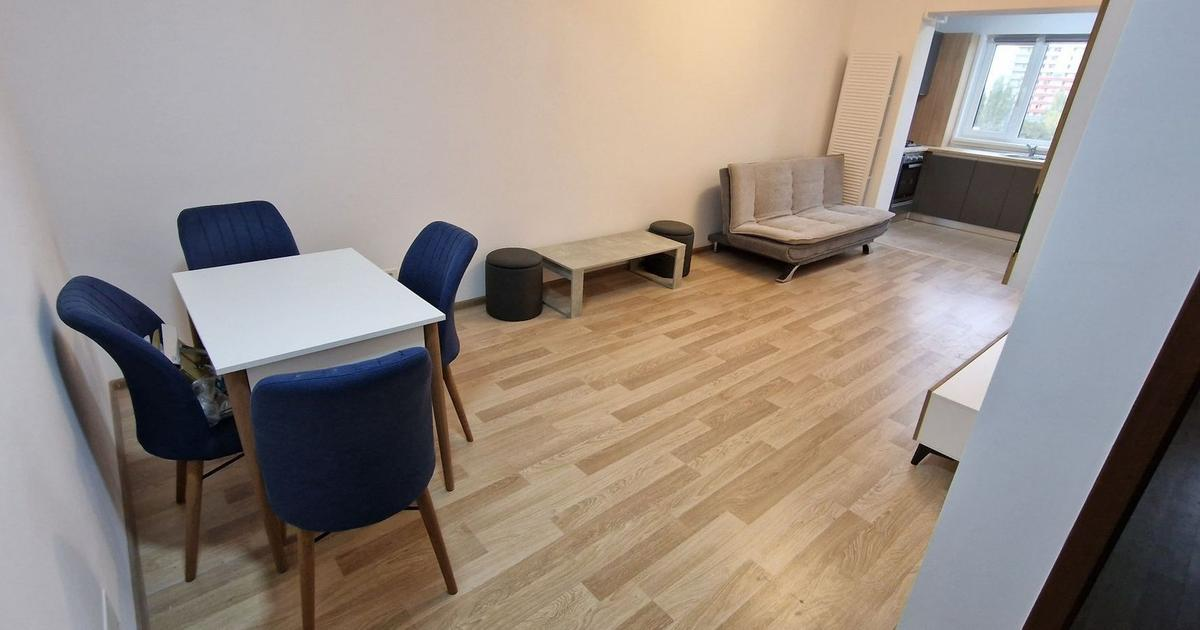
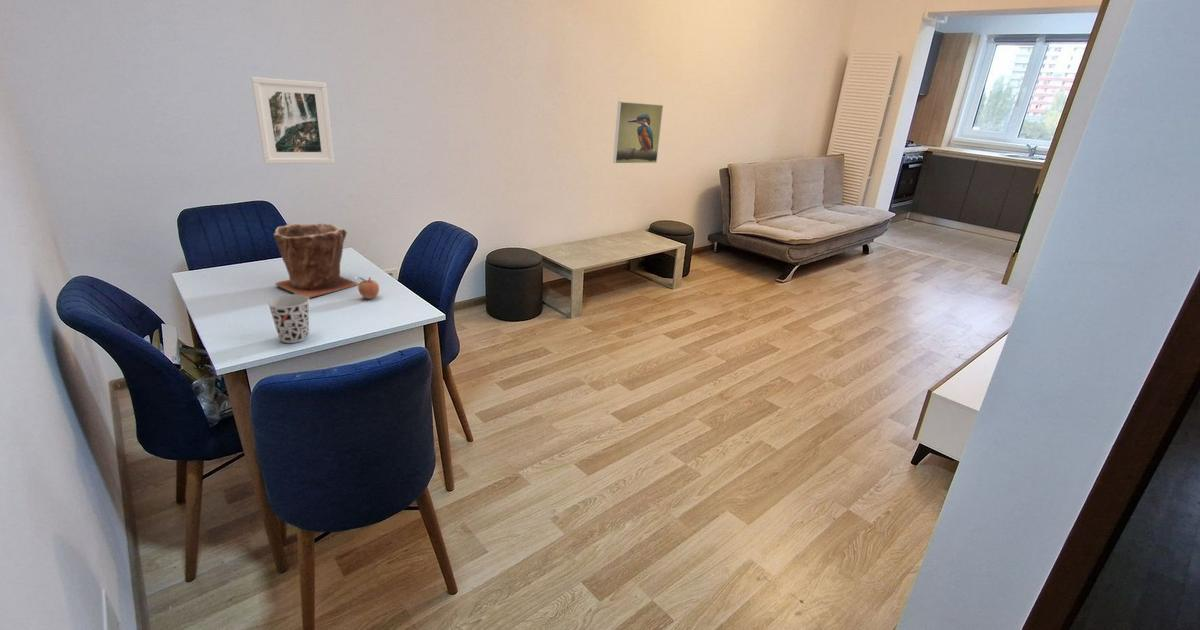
+ cup [266,293,310,344]
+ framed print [250,76,336,165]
+ plant pot [273,222,359,299]
+ fruit [357,276,380,300]
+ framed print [612,100,664,165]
